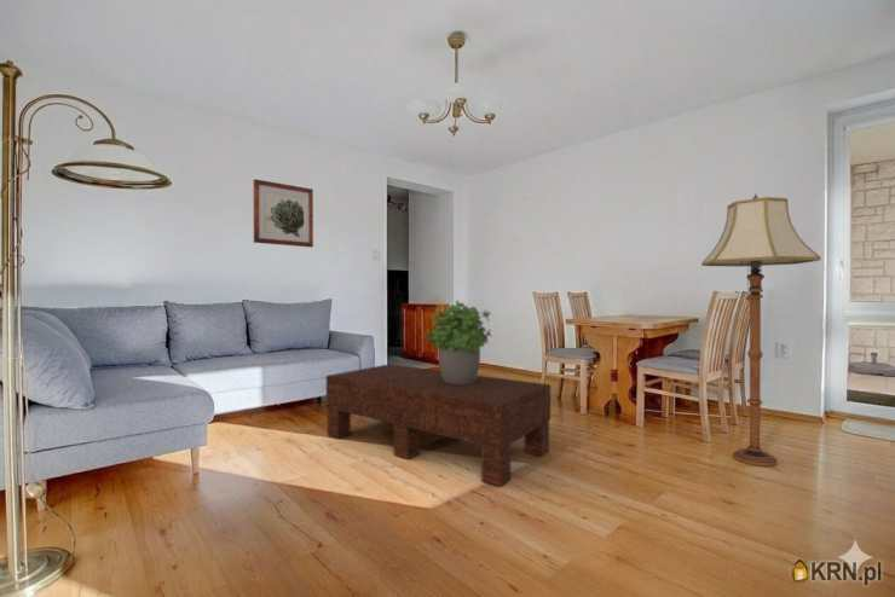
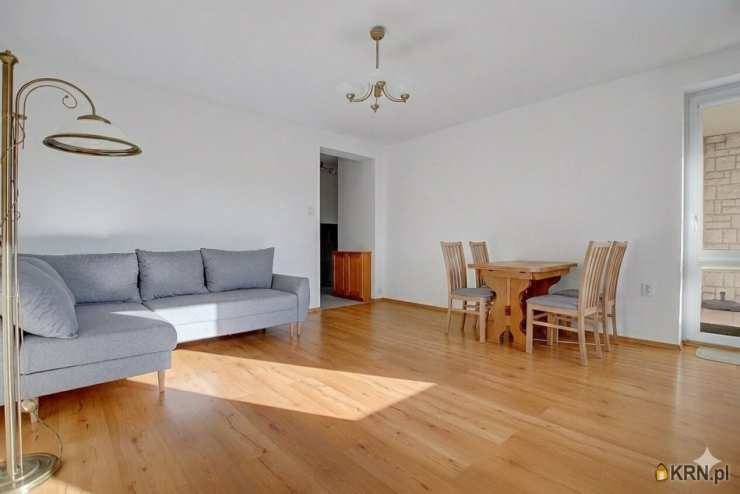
- wall art [252,178,314,248]
- potted plant [423,300,493,384]
- floor lamp [700,193,822,468]
- coffee table [325,363,552,488]
